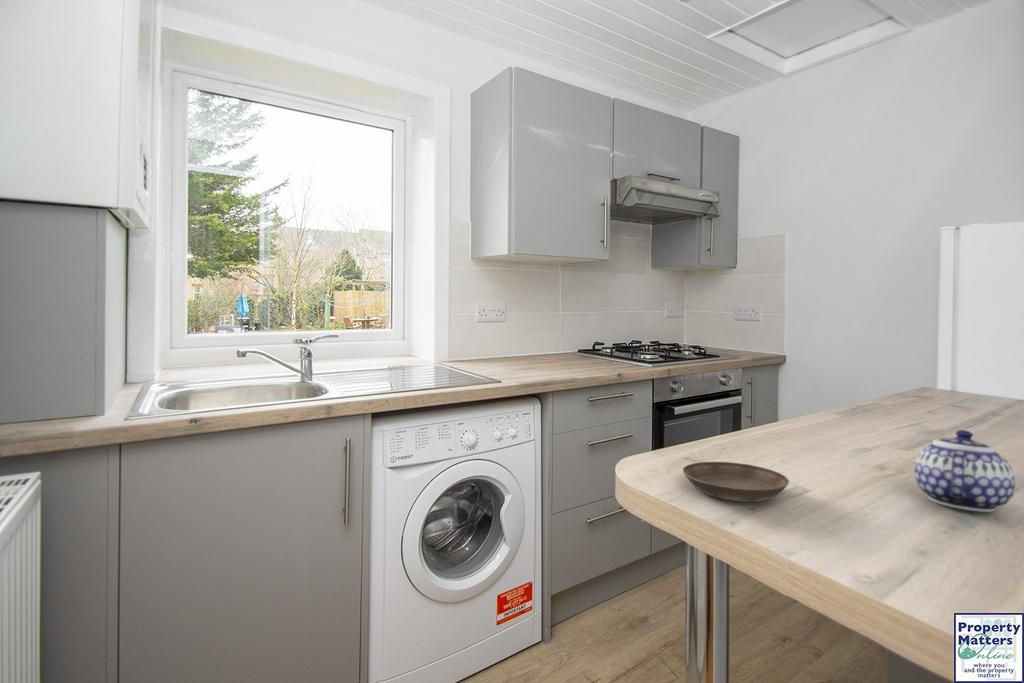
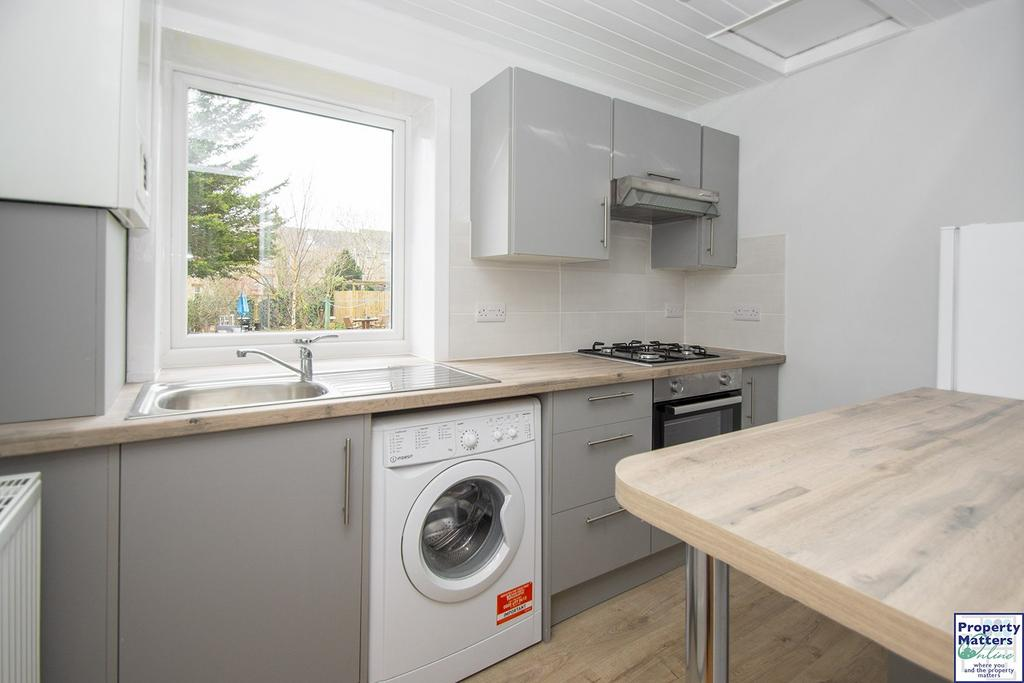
- saucer [682,461,790,503]
- teapot [913,429,1016,513]
